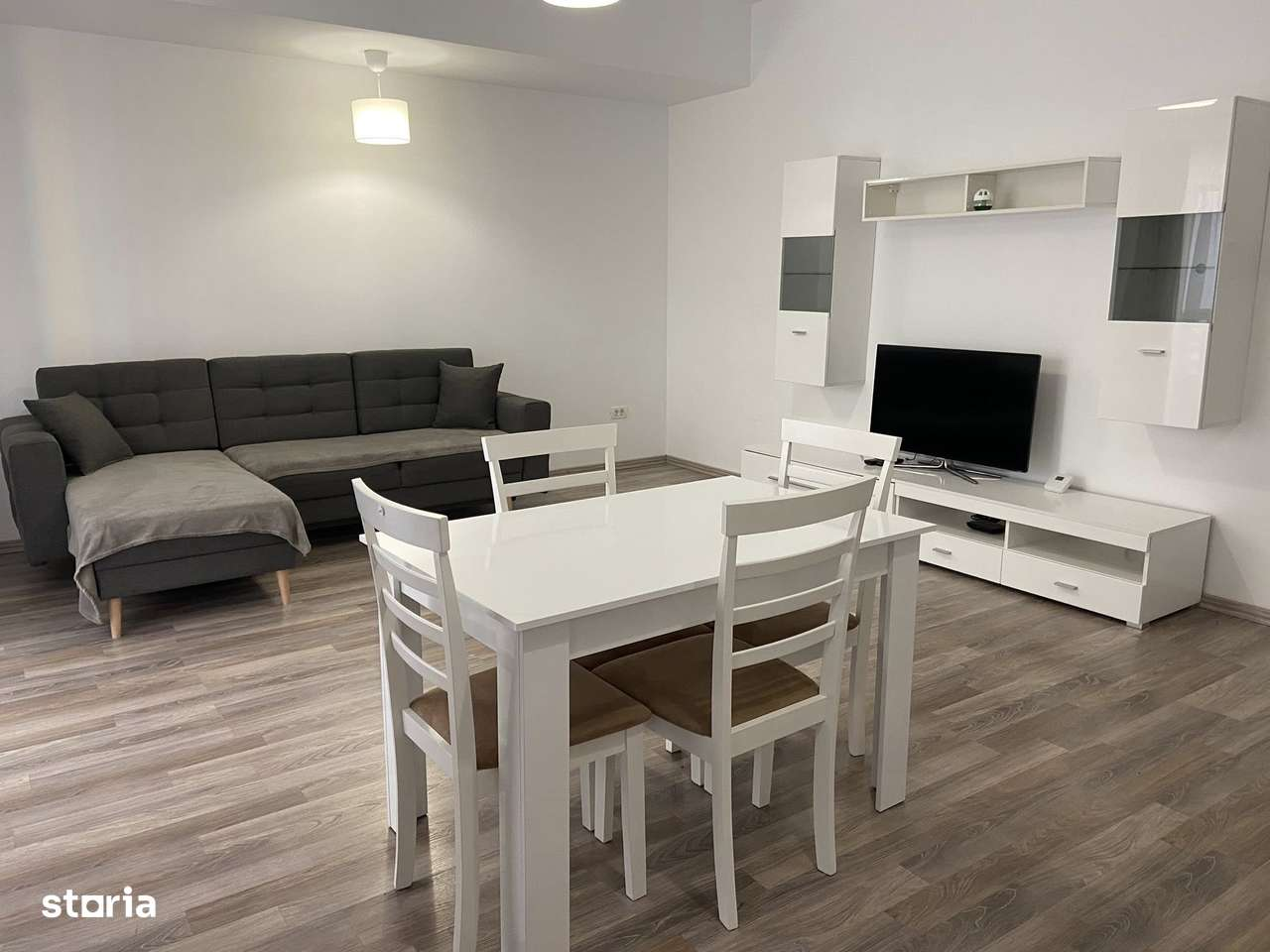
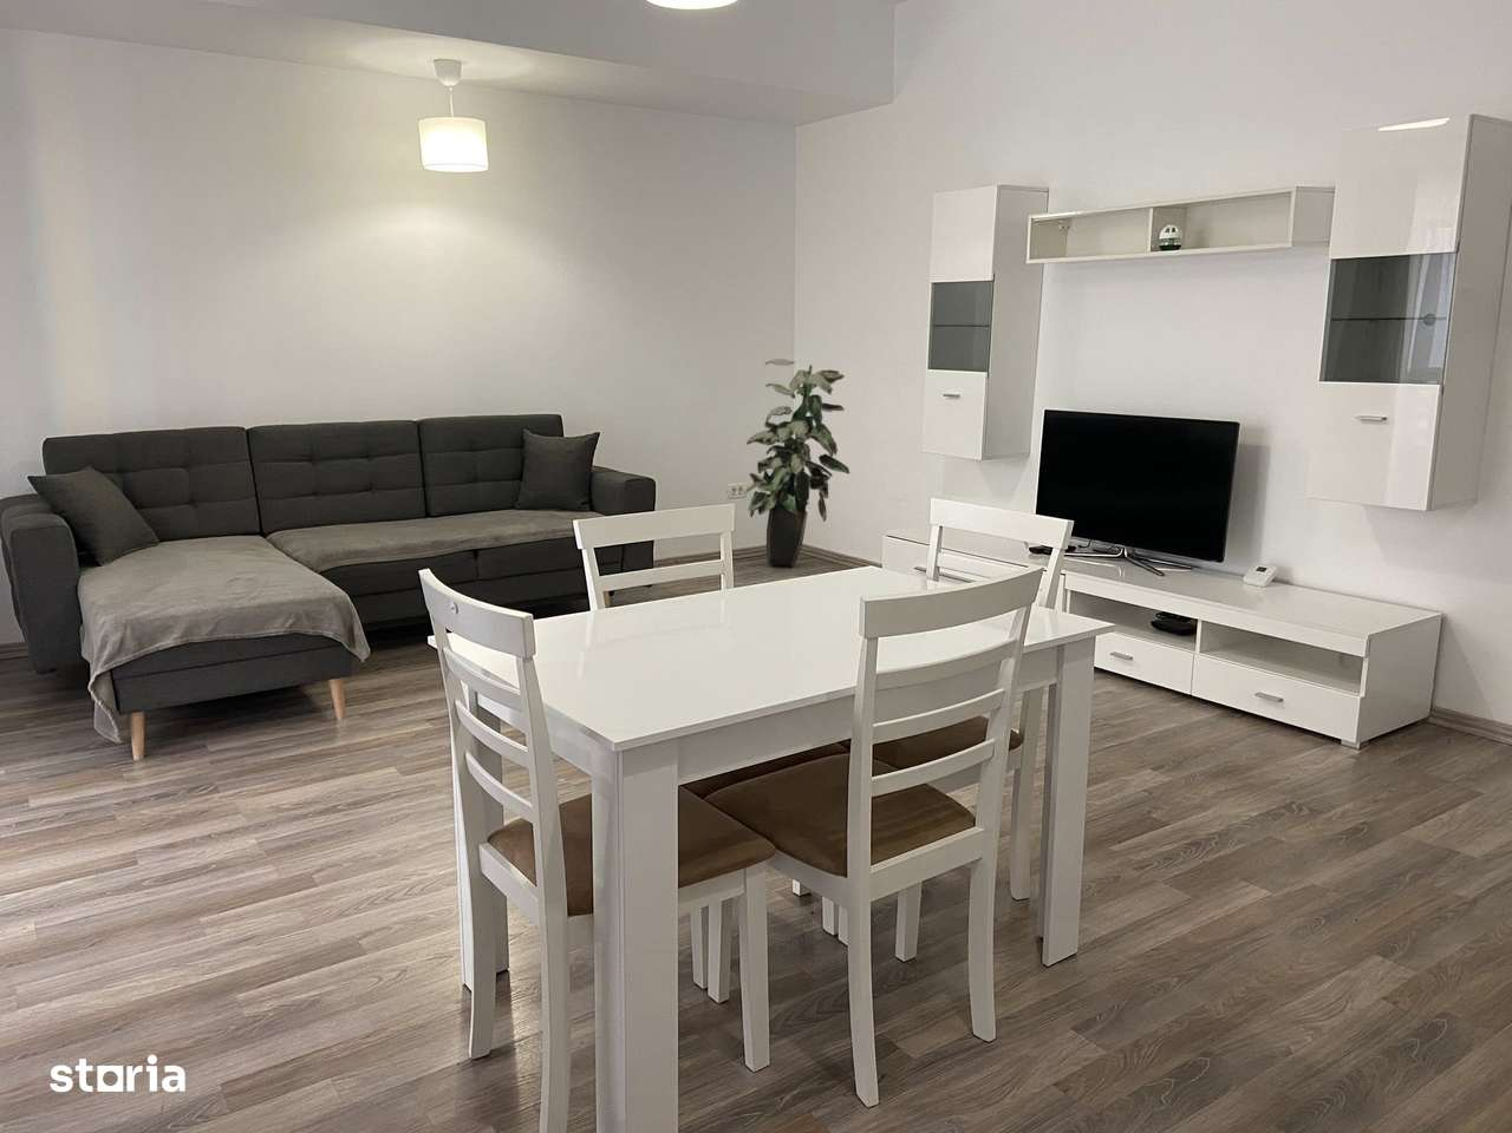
+ indoor plant [743,357,850,568]
